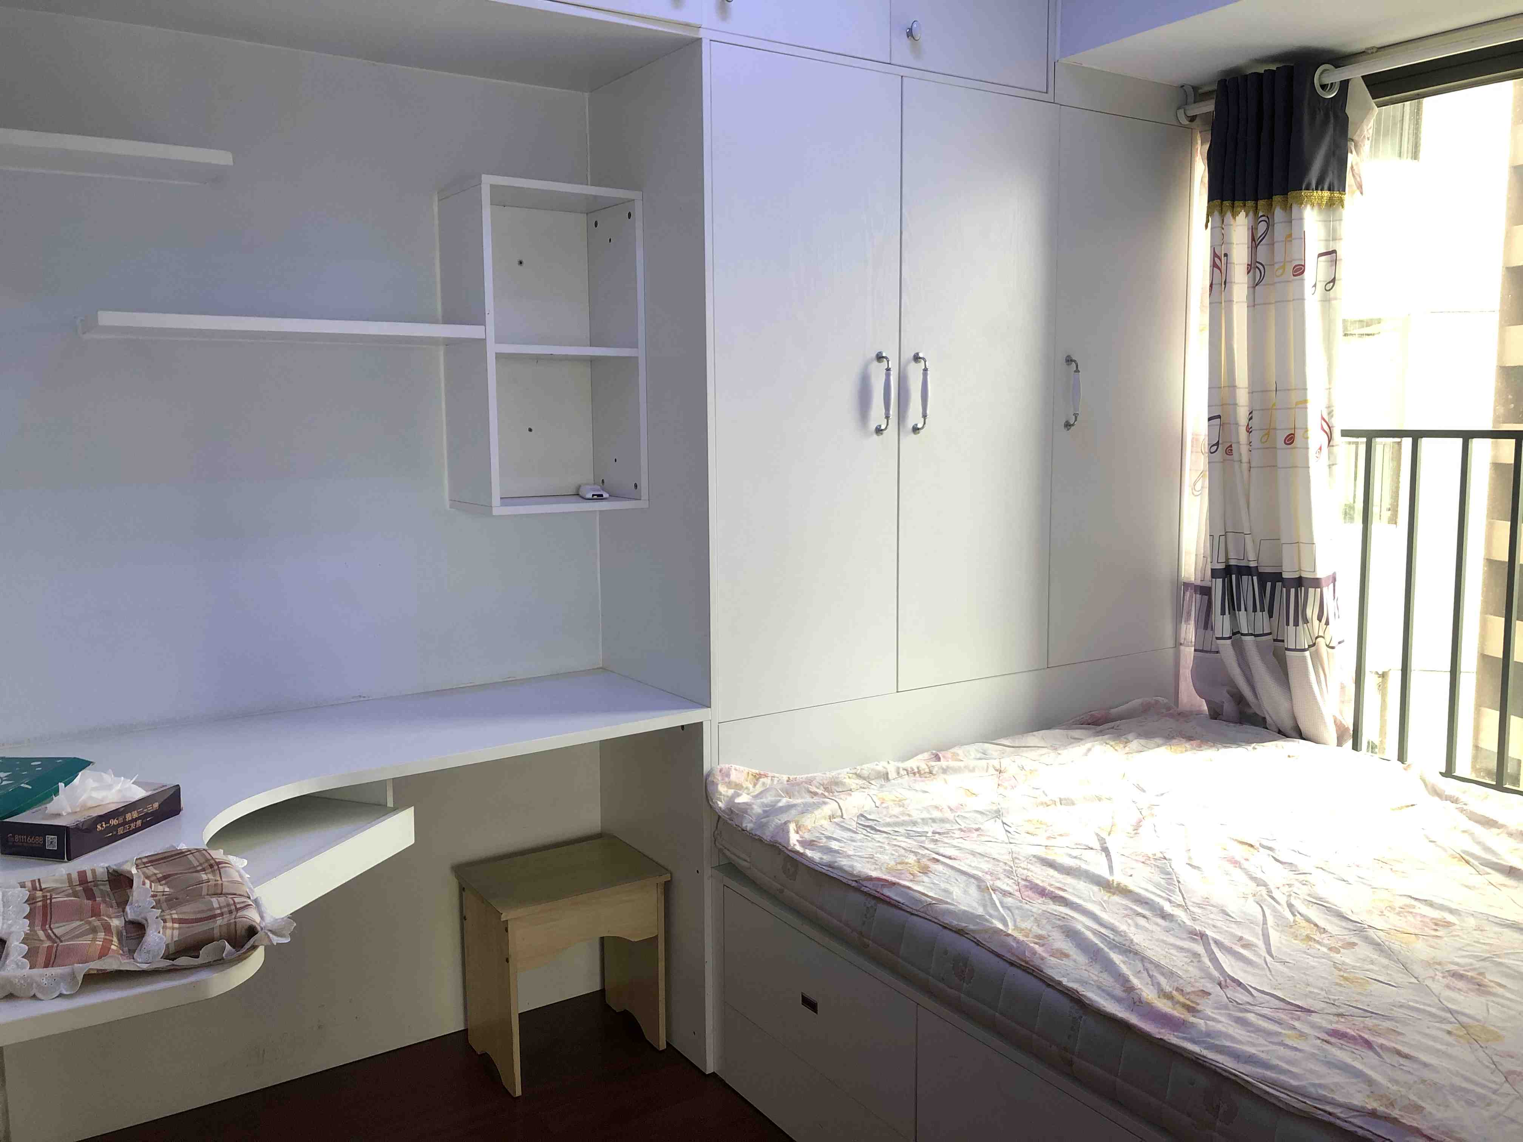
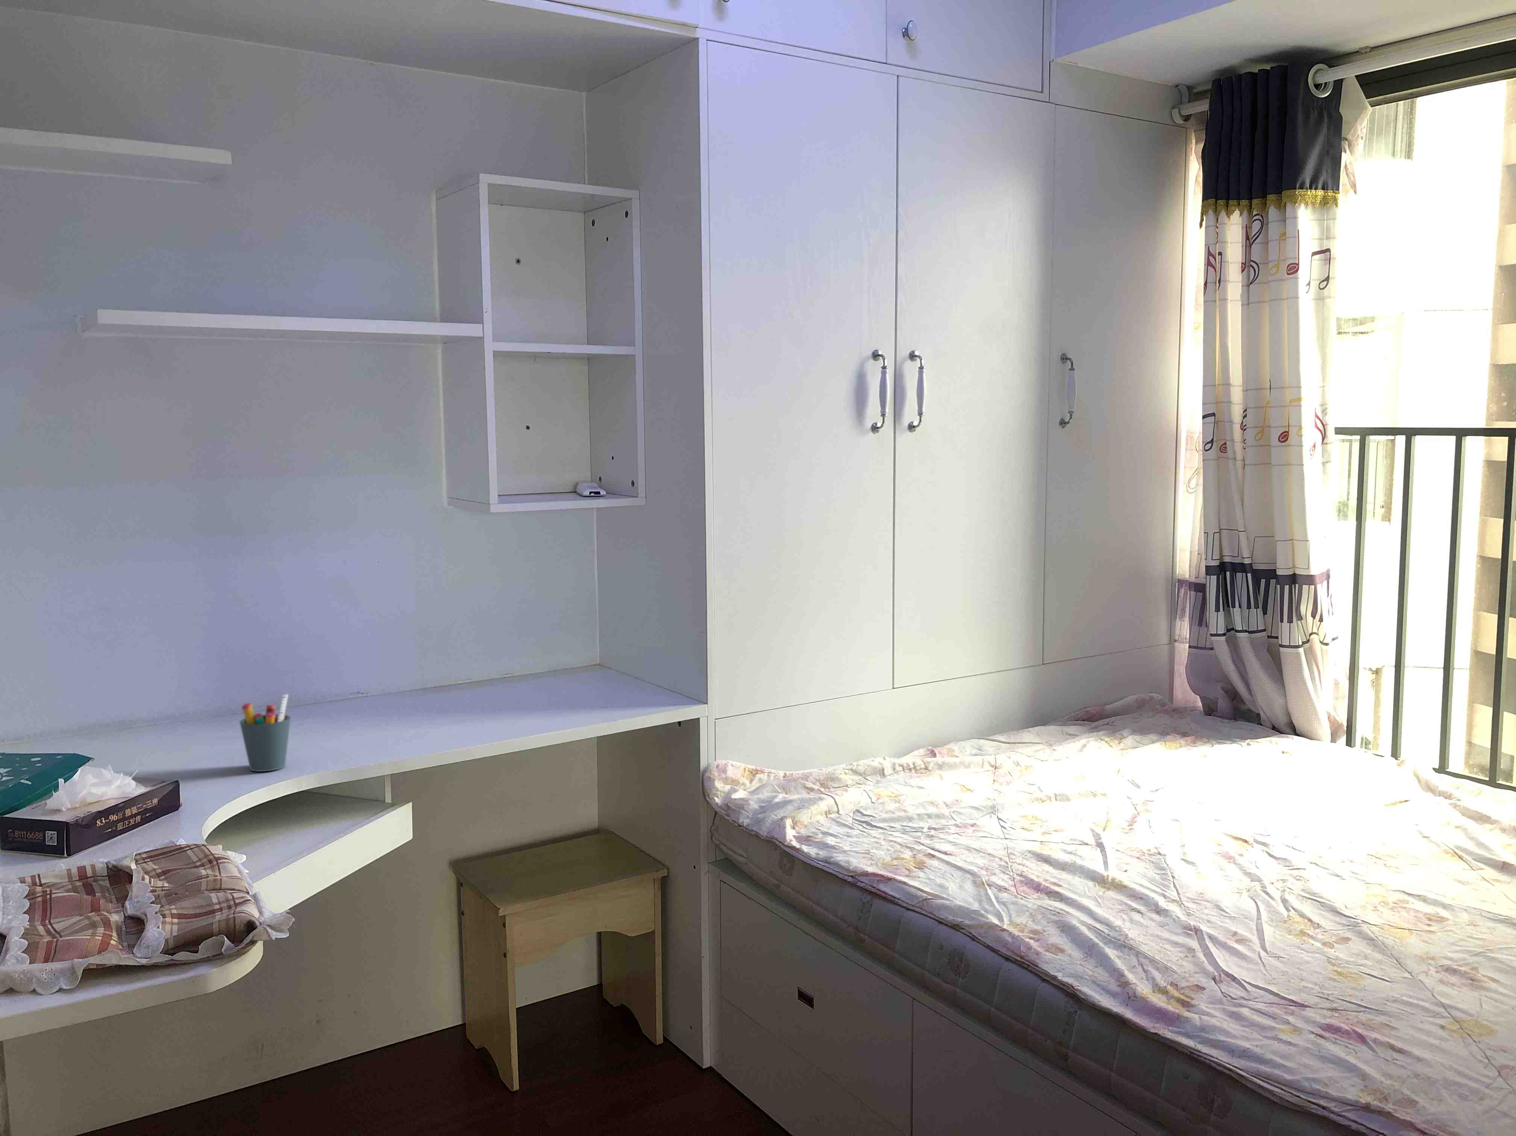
+ pen holder [239,693,291,772]
